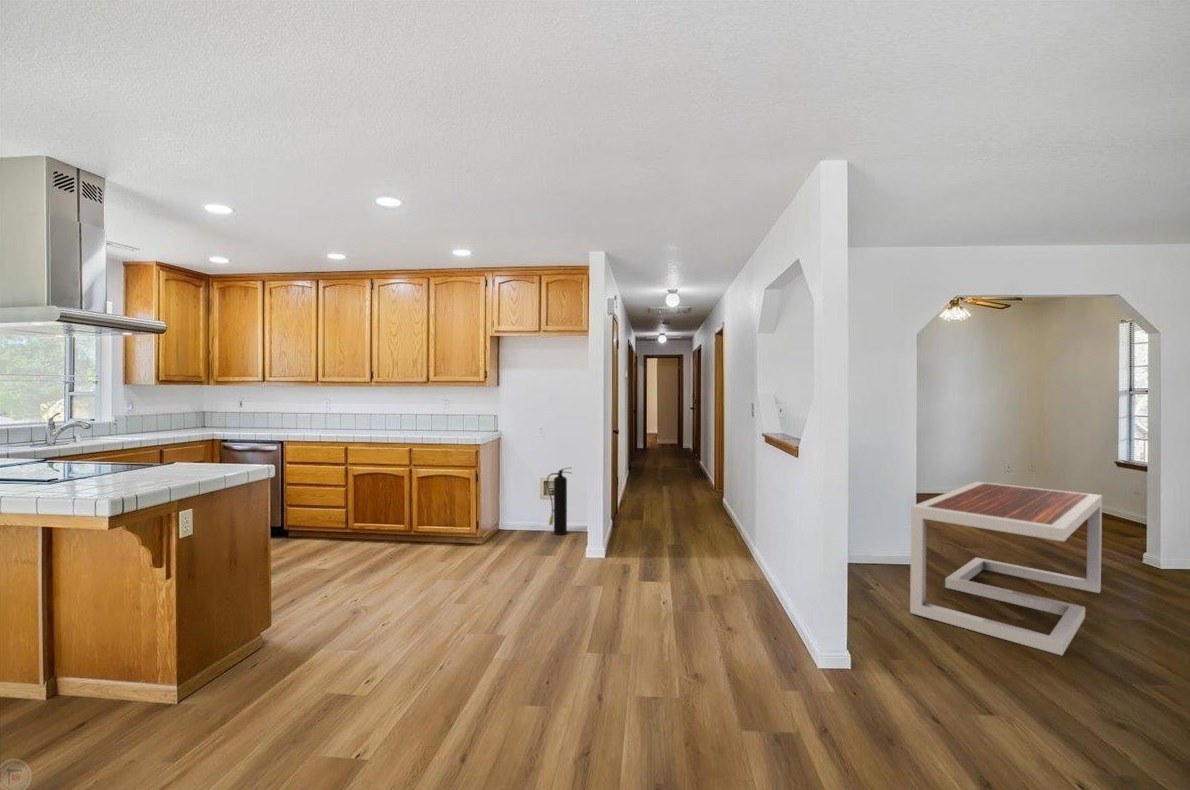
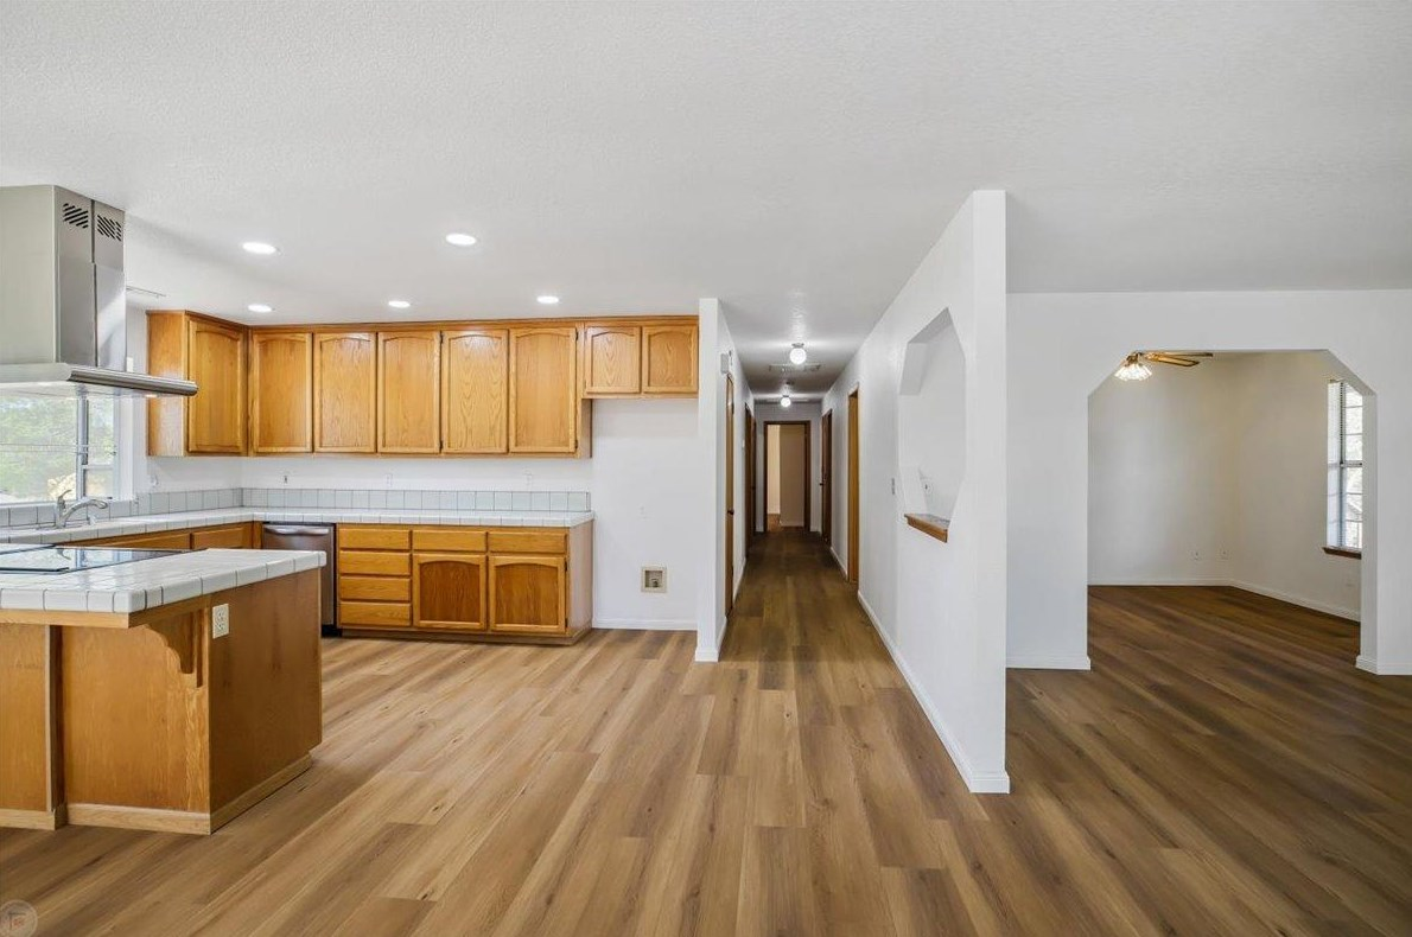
- fire extinguisher [546,466,573,536]
- coffee table [909,481,1103,656]
